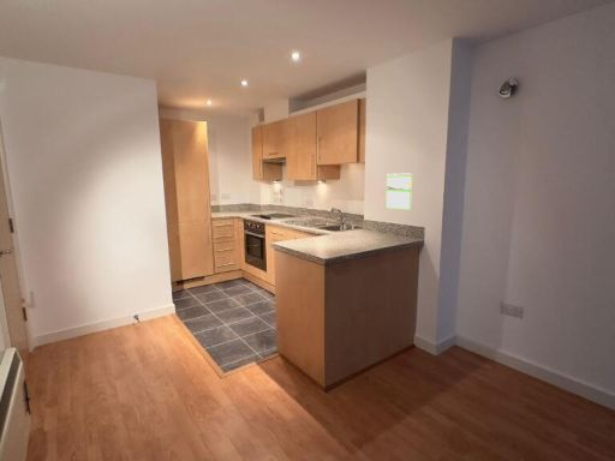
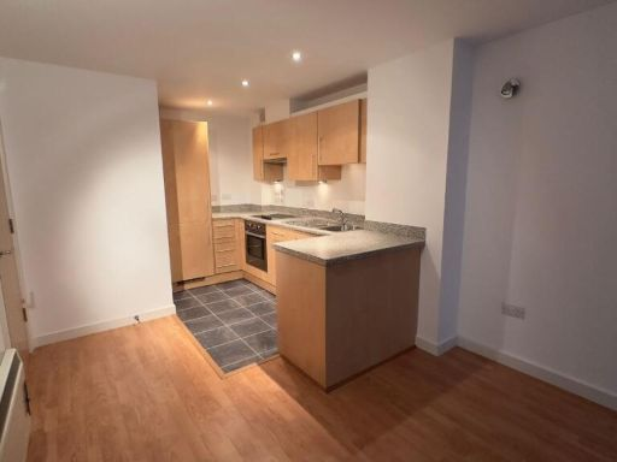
- calendar [384,172,413,211]
